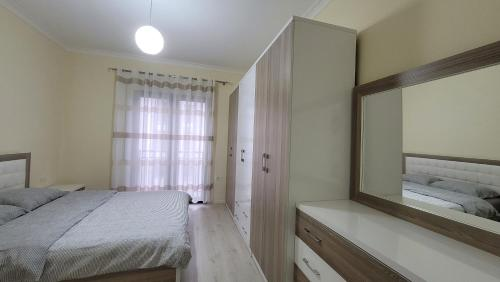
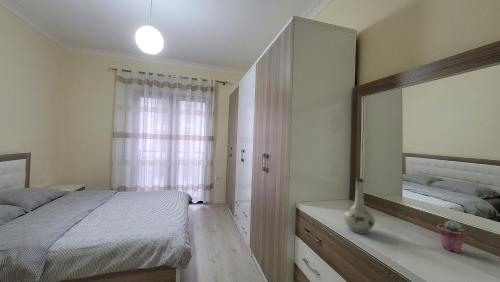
+ potted succulent [436,219,468,254]
+ vase [342,177,376,234]
